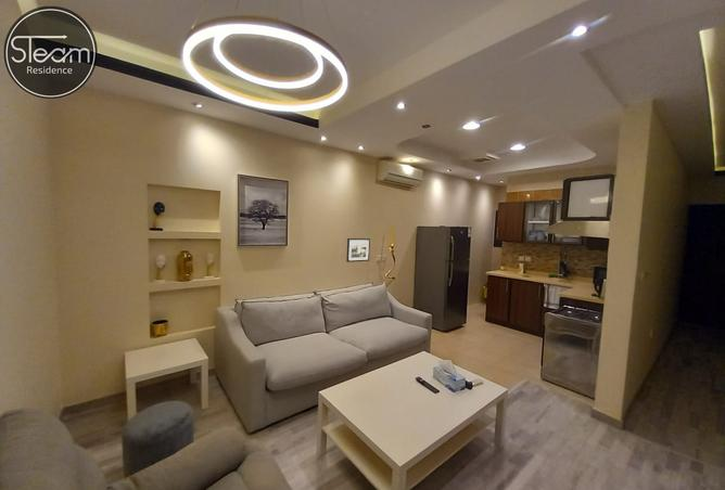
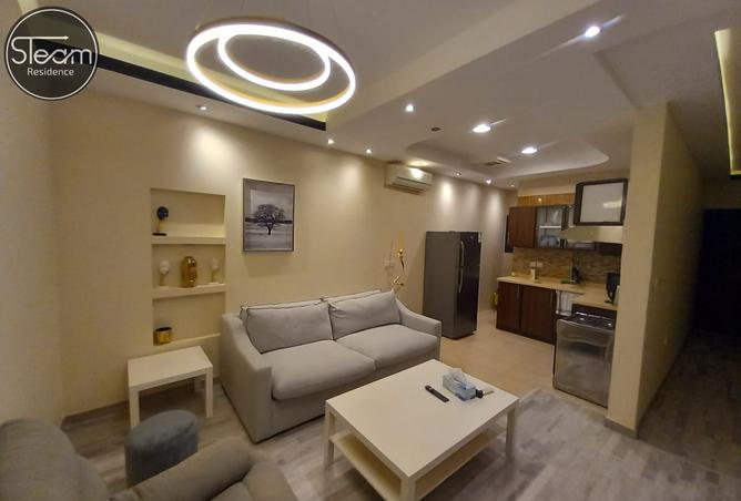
- picture frame [345,237,371,263]
